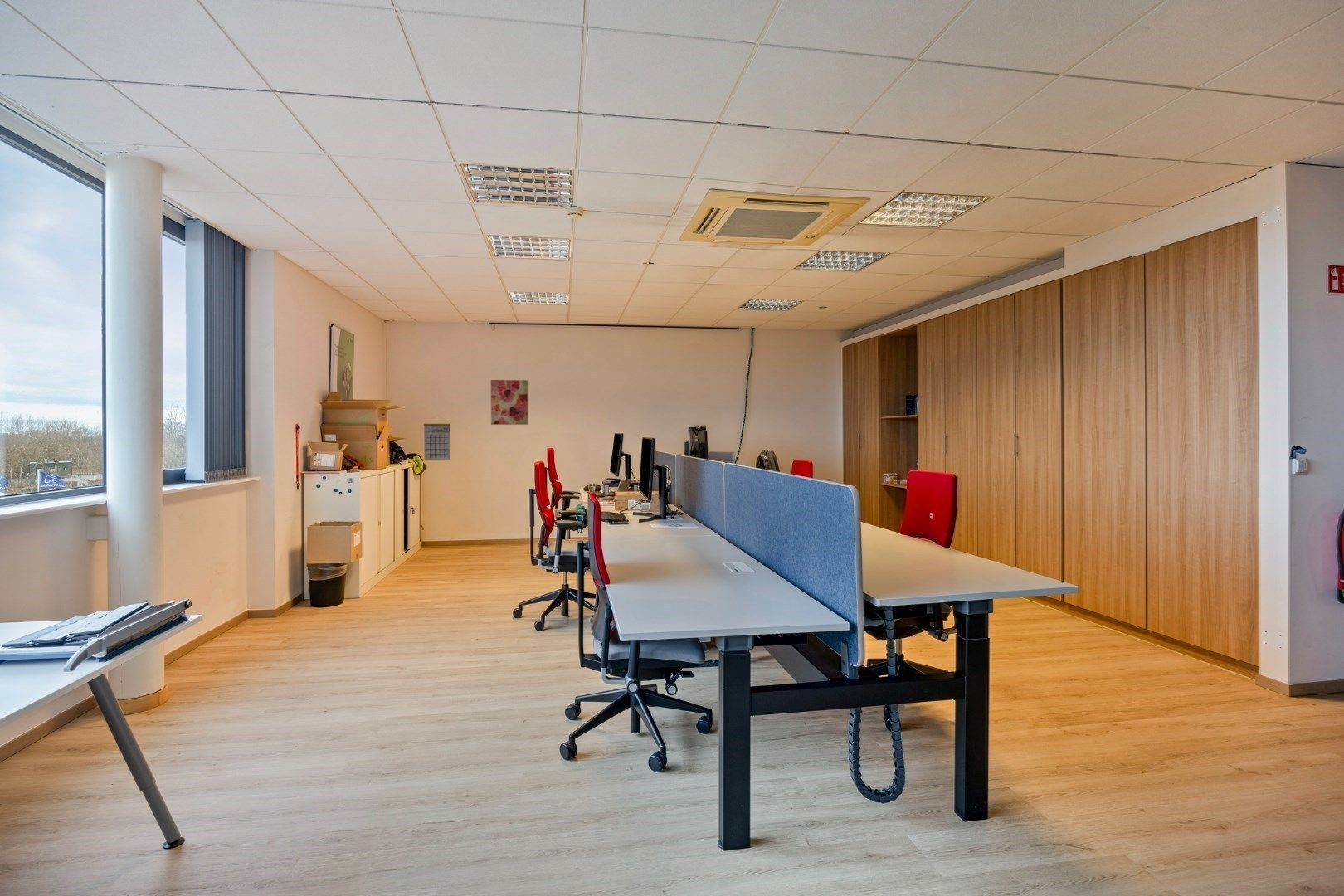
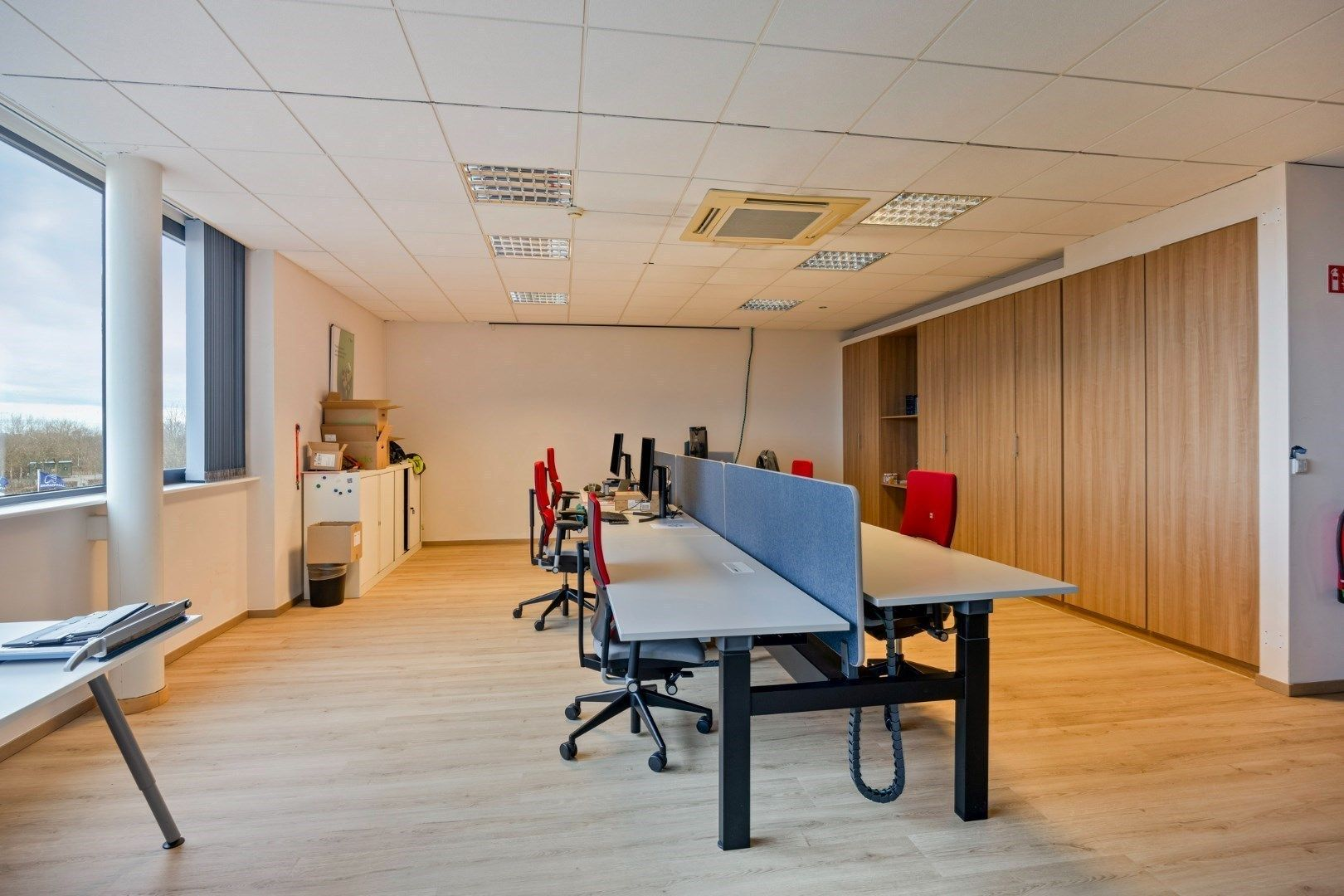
- calendar [423,415,451,460]
- wall art [490,379,528,426]
